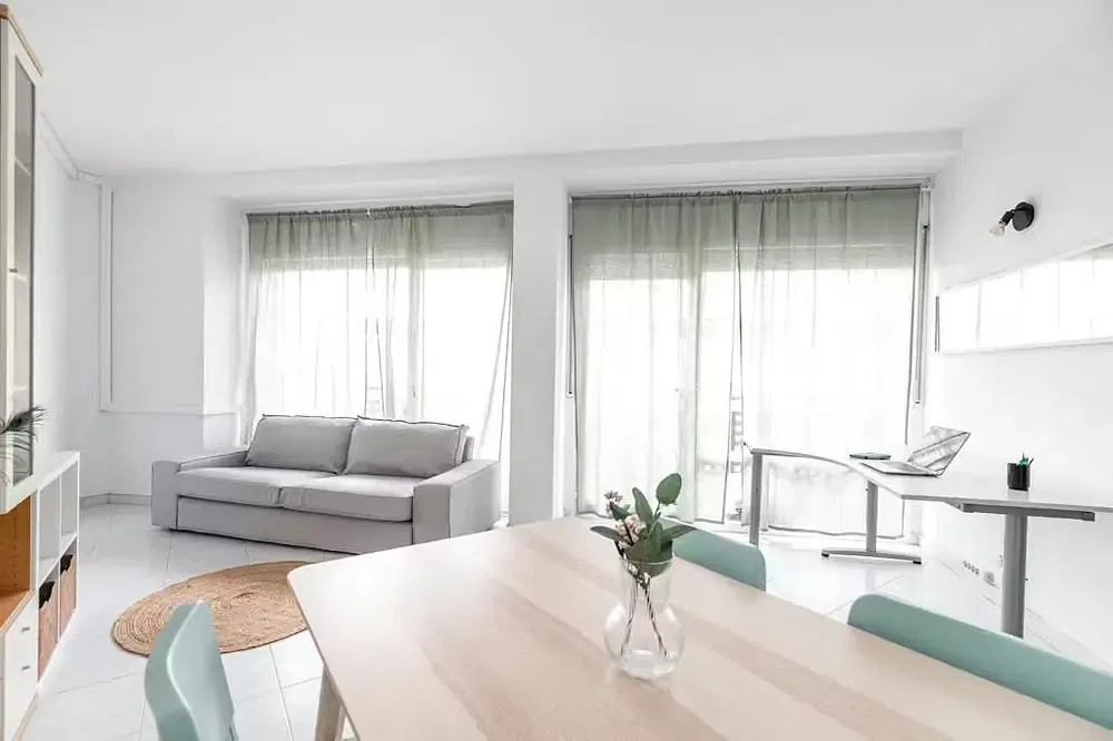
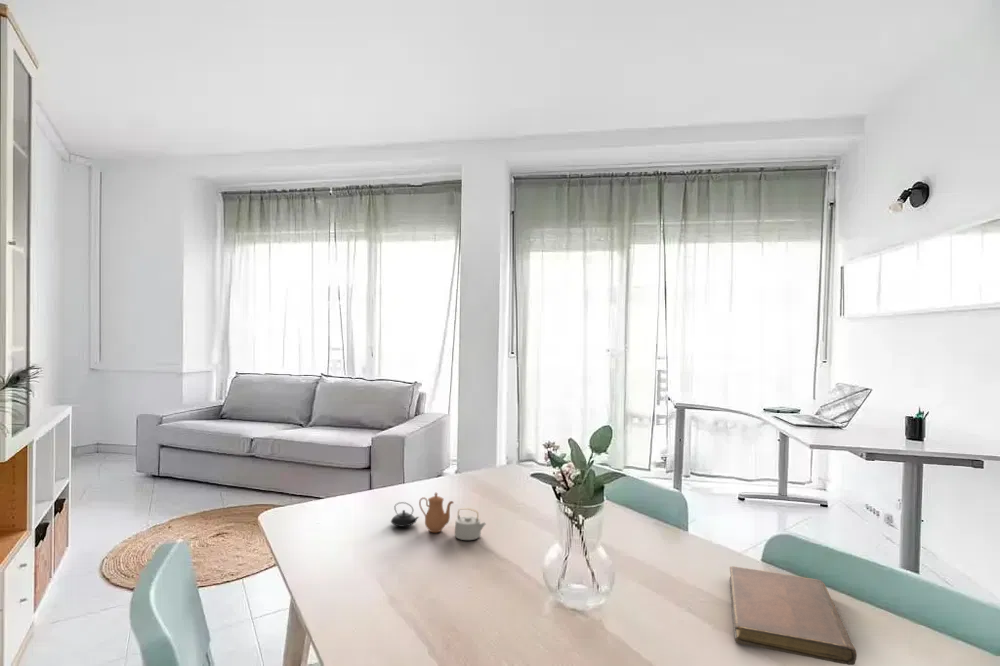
+ teapot [390,492,487,541]
+ notebook [729,565,858,666]
